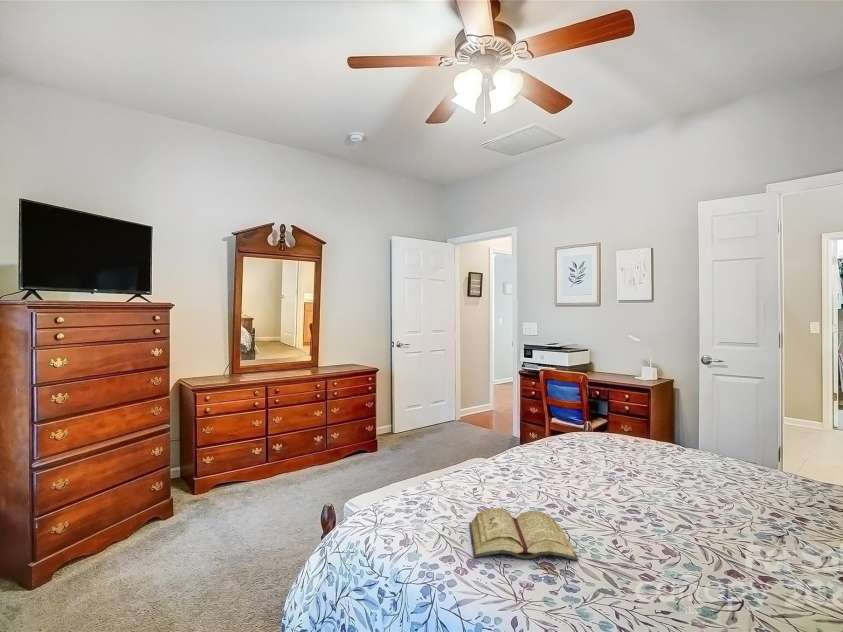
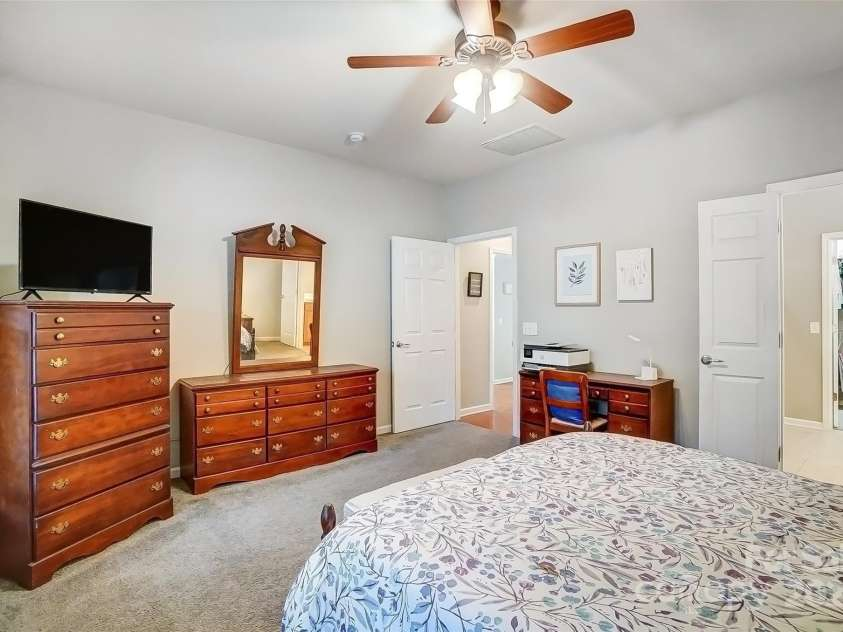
- diary [468,507,579,562]
